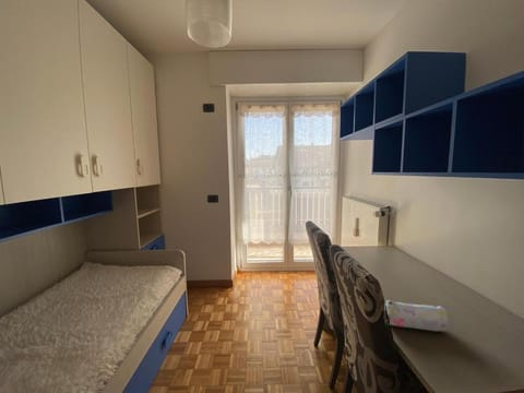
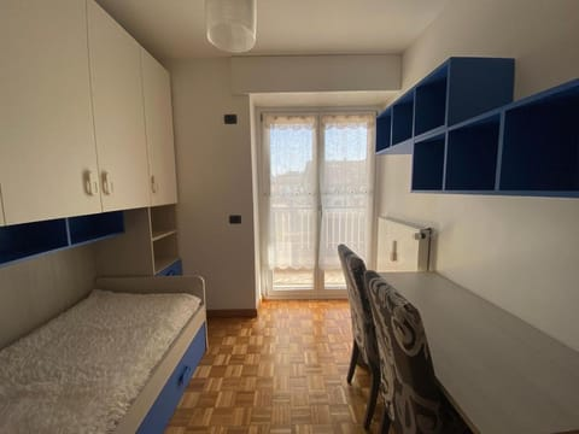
- pencil case [384,299,449,333]
